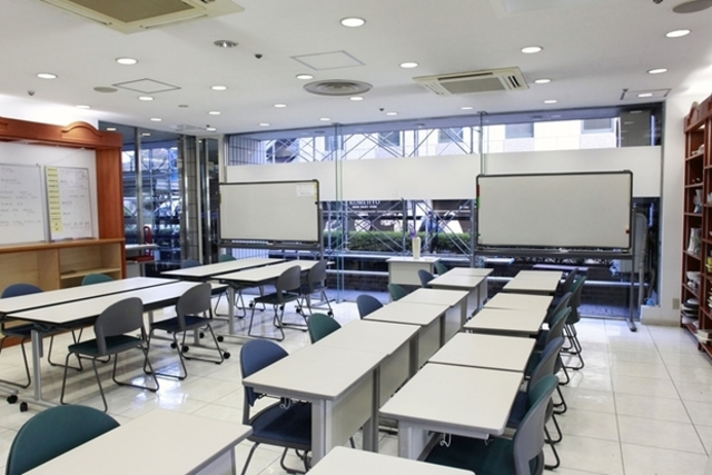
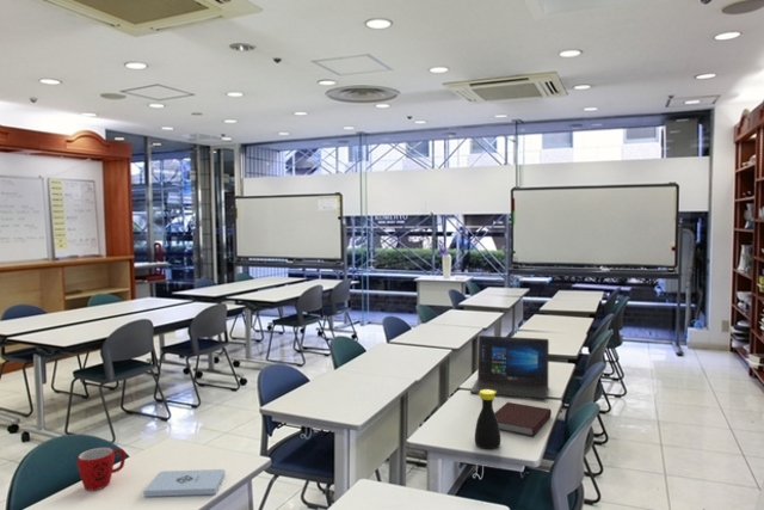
+ mug [76,447,127,492]
+ notebook [494,401,553,437]
+ bottle [474,389,501,450]
+ notepad [142,468,227,498]
+ laptop [469,334,550,400]
